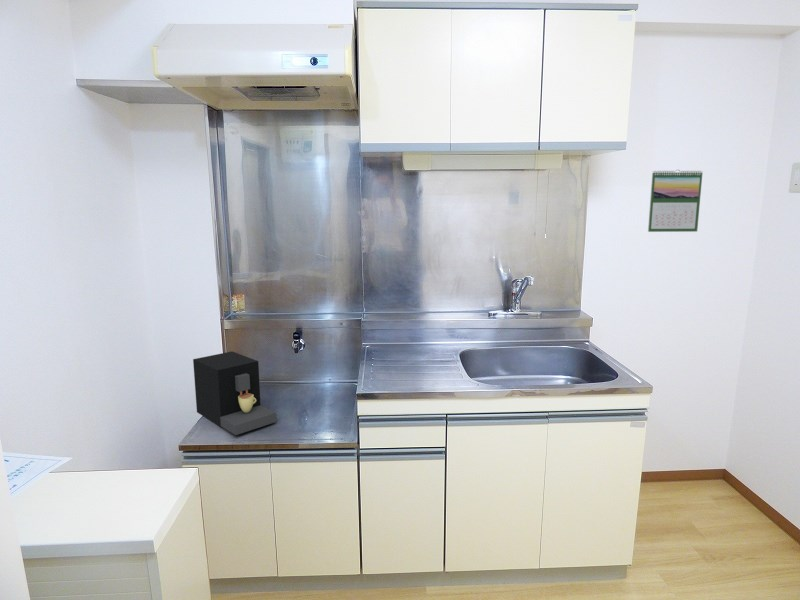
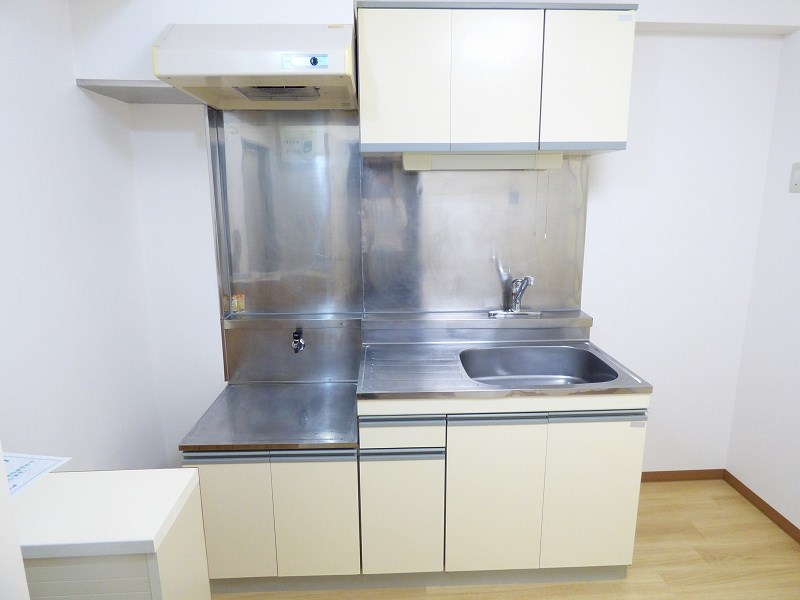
- coffee maker [192,350,278,436]
- calendar [647,169,703,233]
